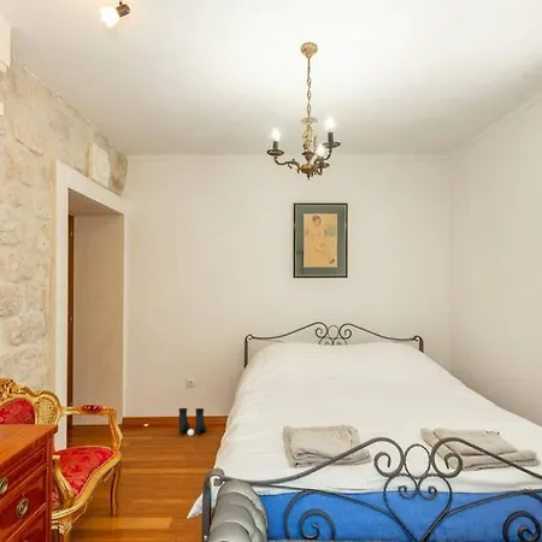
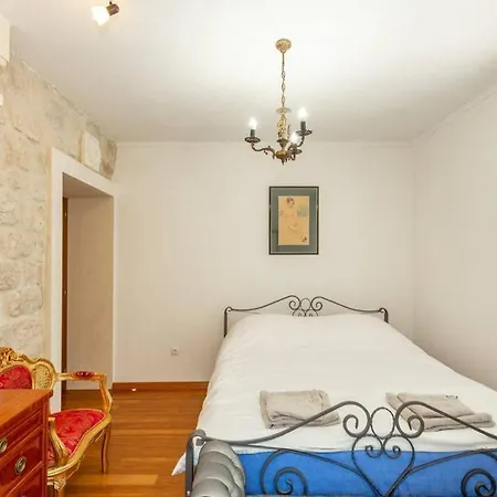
- boots [178,407,207,437]
